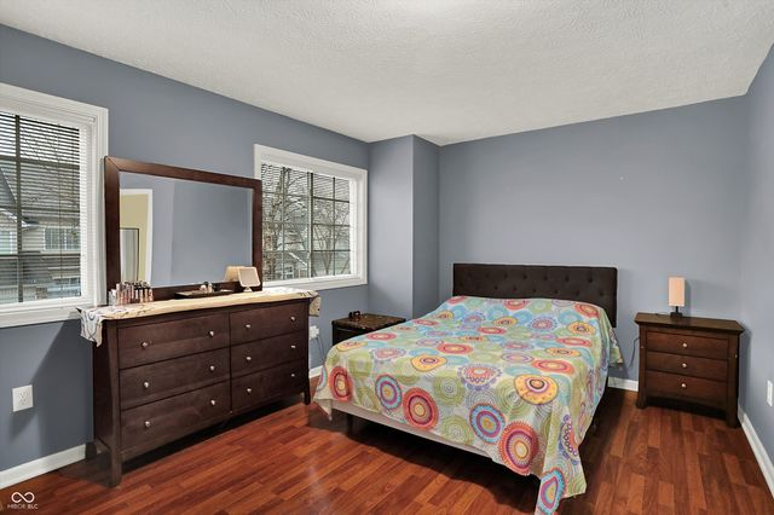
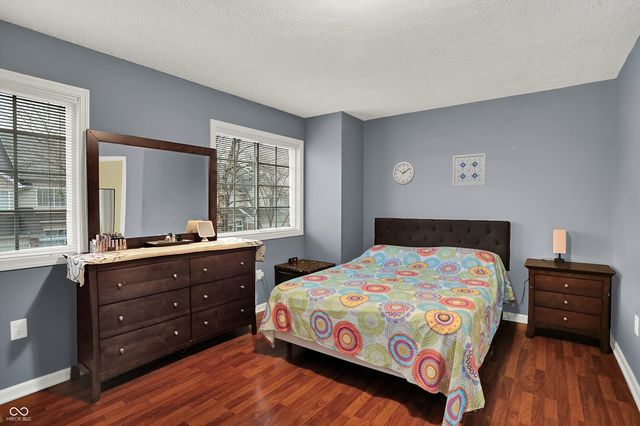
+ wall clock [392,161,416,186]
+ wall art [452,152,487,187]
